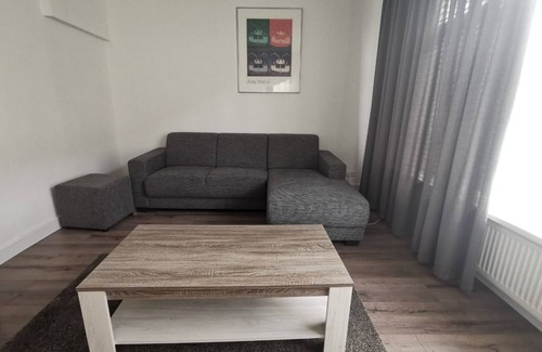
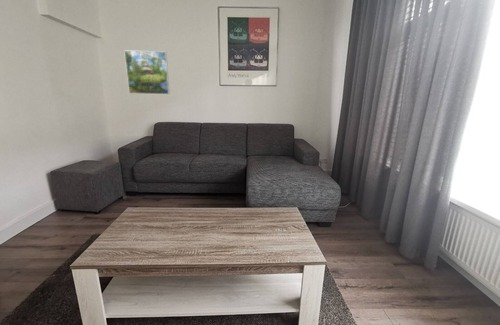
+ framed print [123,49,170,95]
